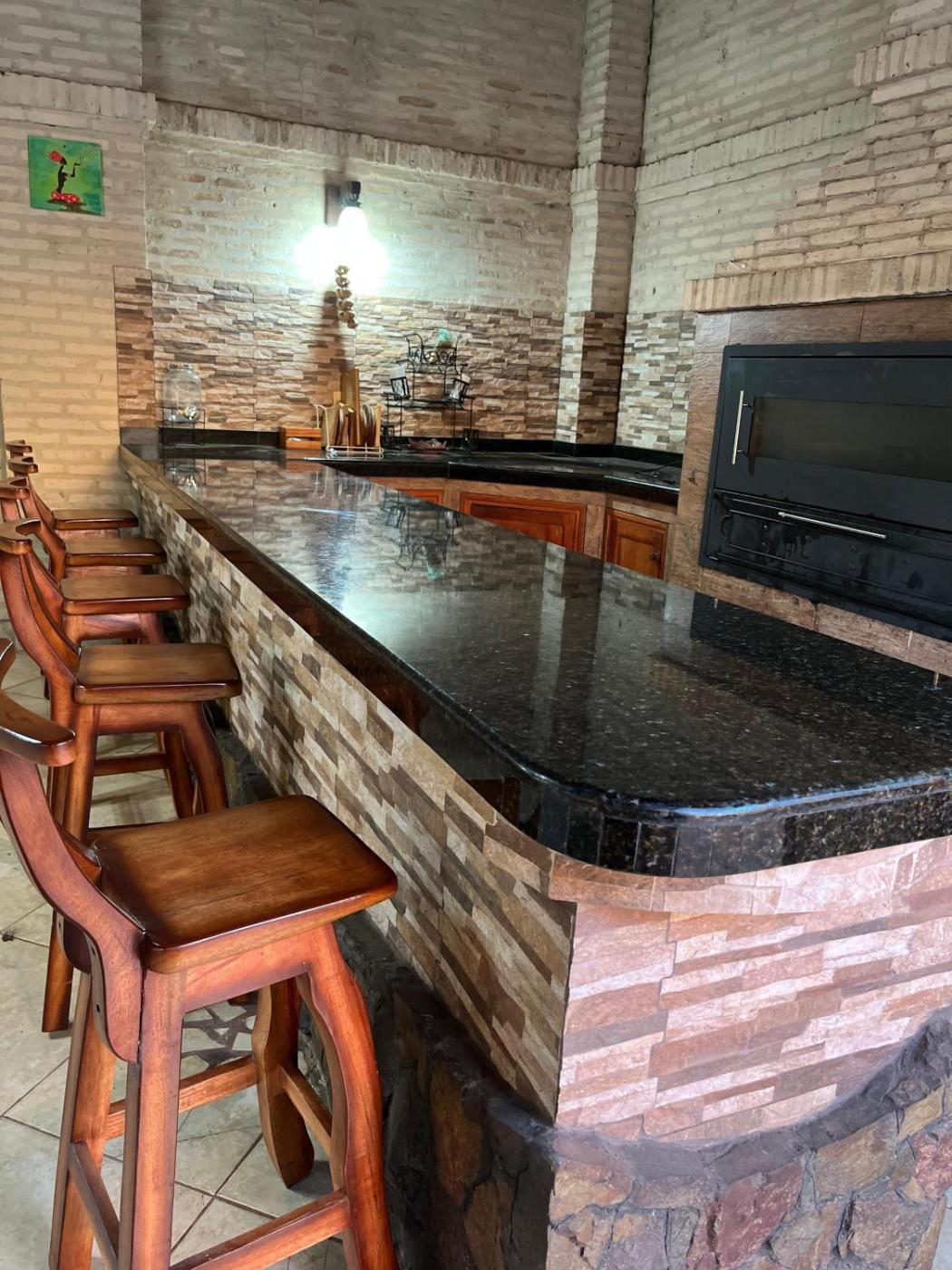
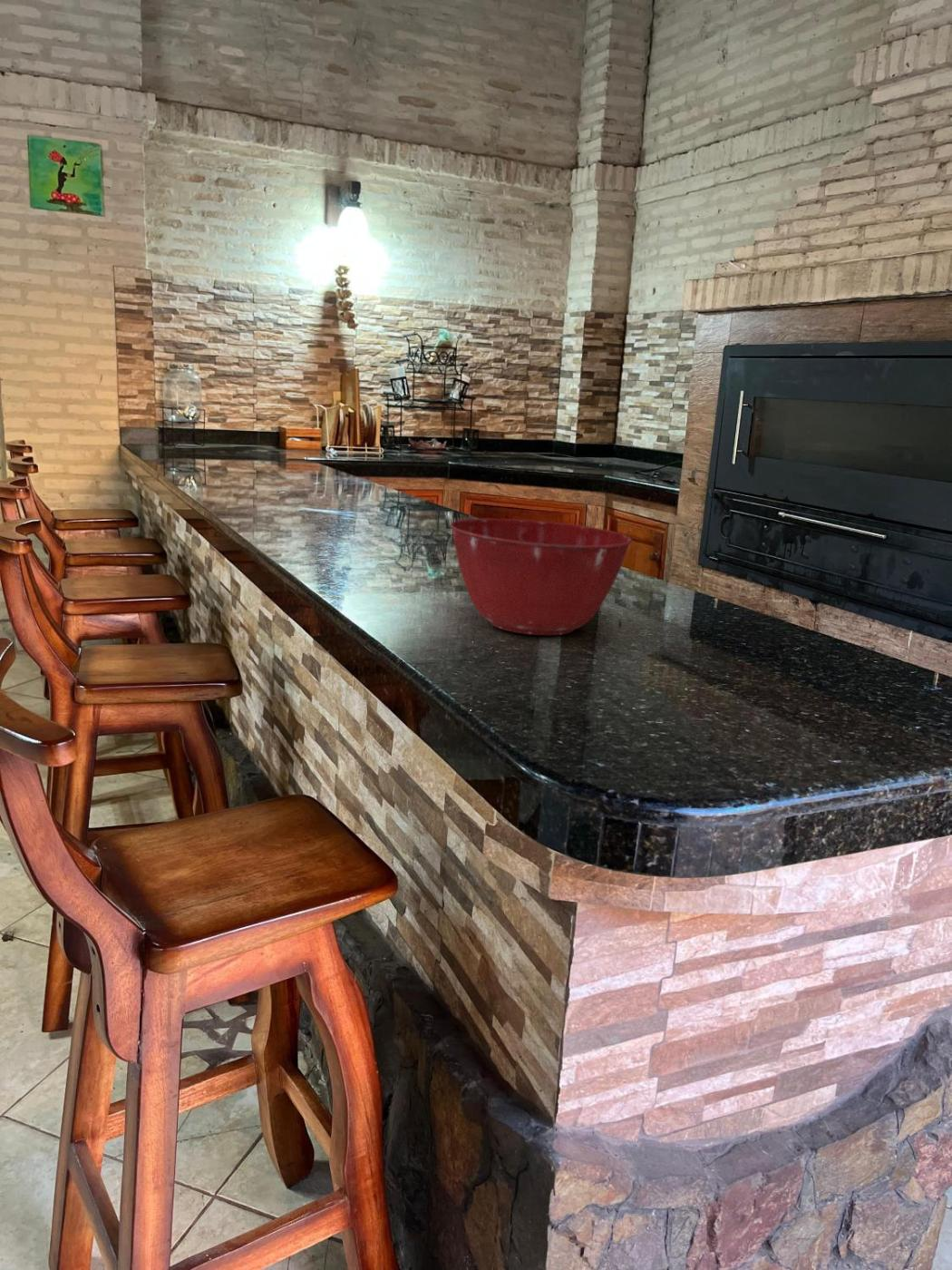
+ mixing bowl [450,518,633,636]
